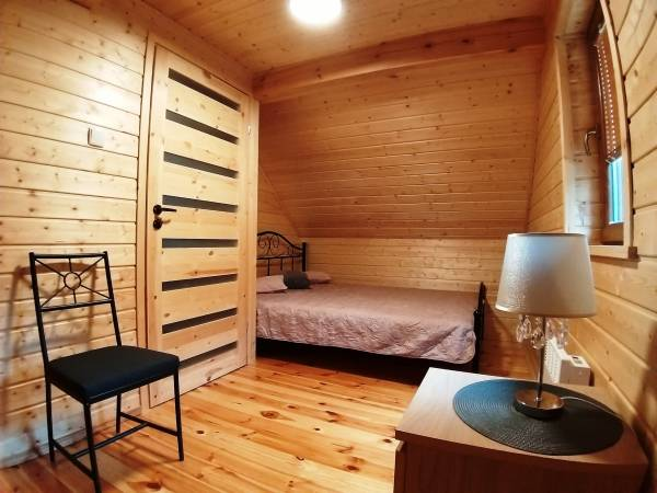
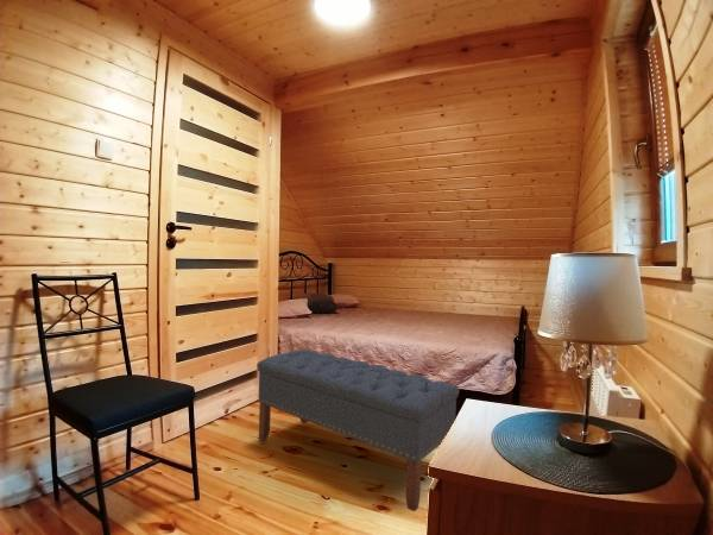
+ bench [255,348,460,512]
